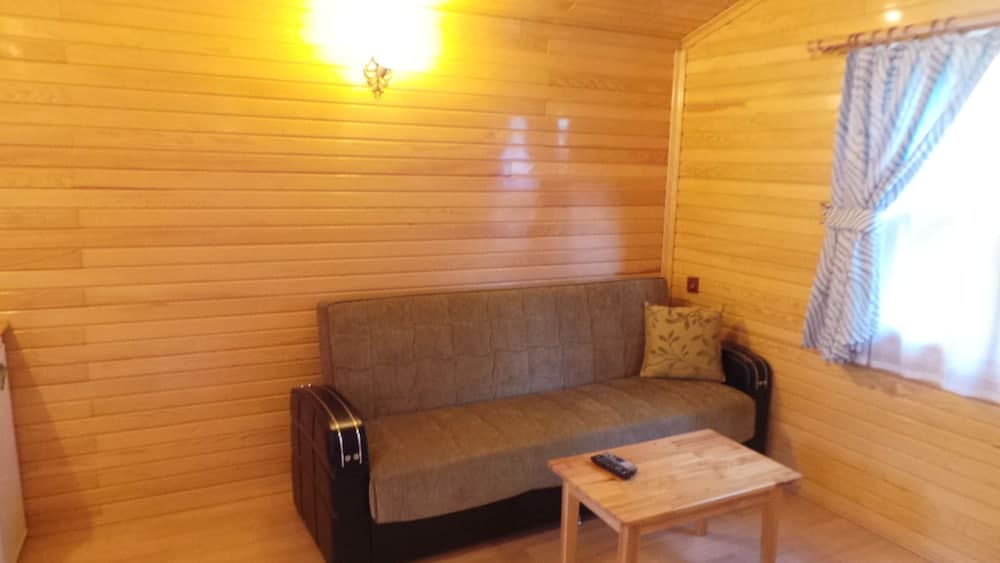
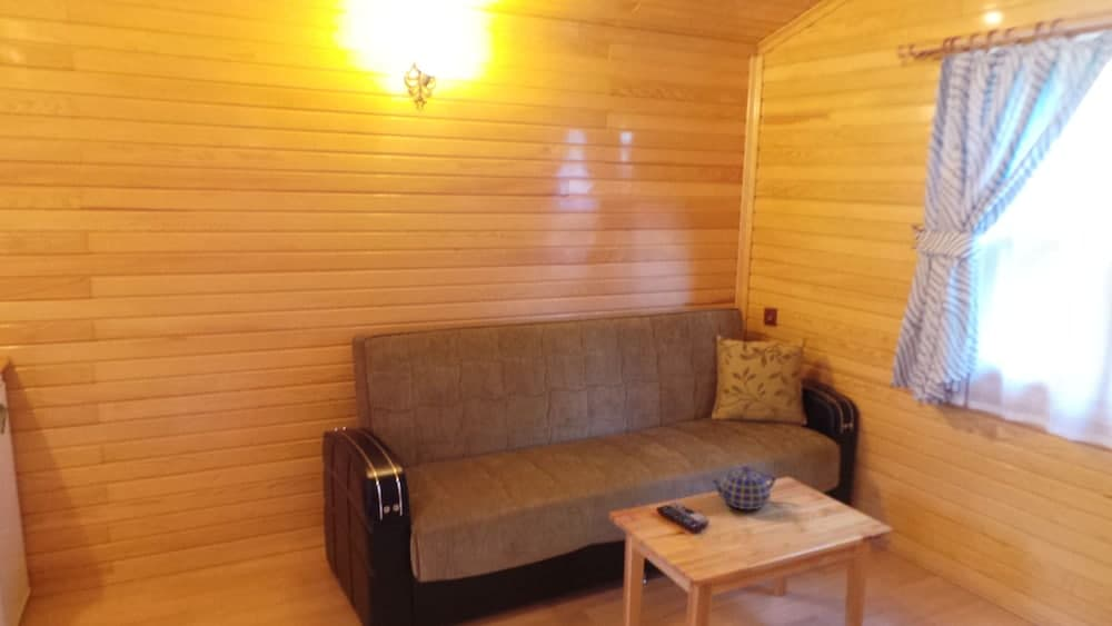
+ teapot [709,465,777,510]
